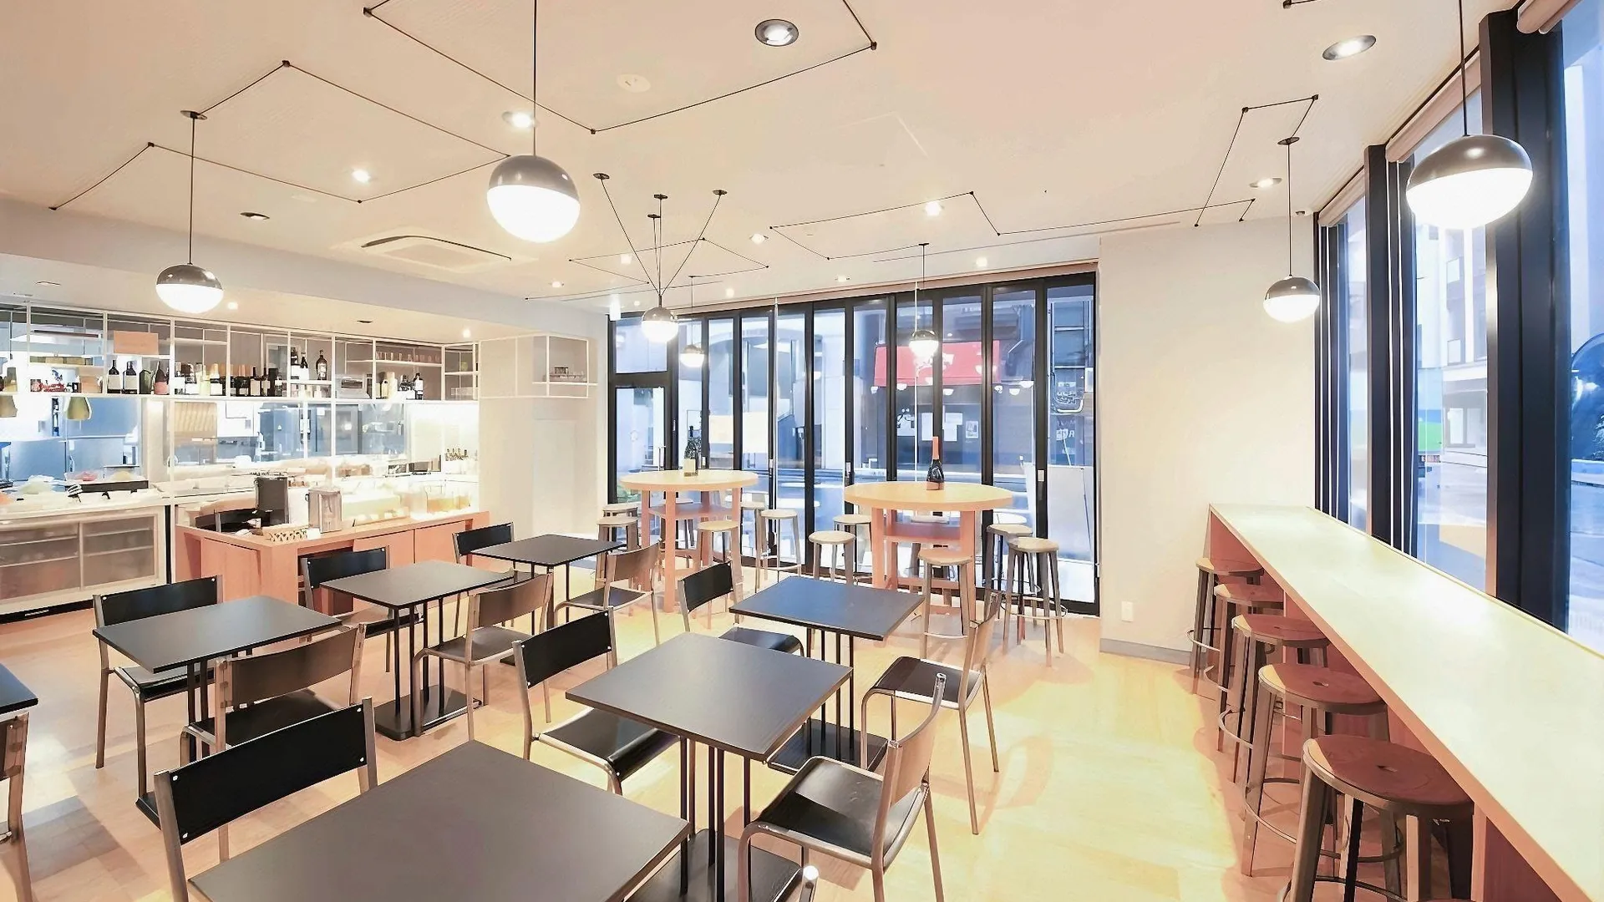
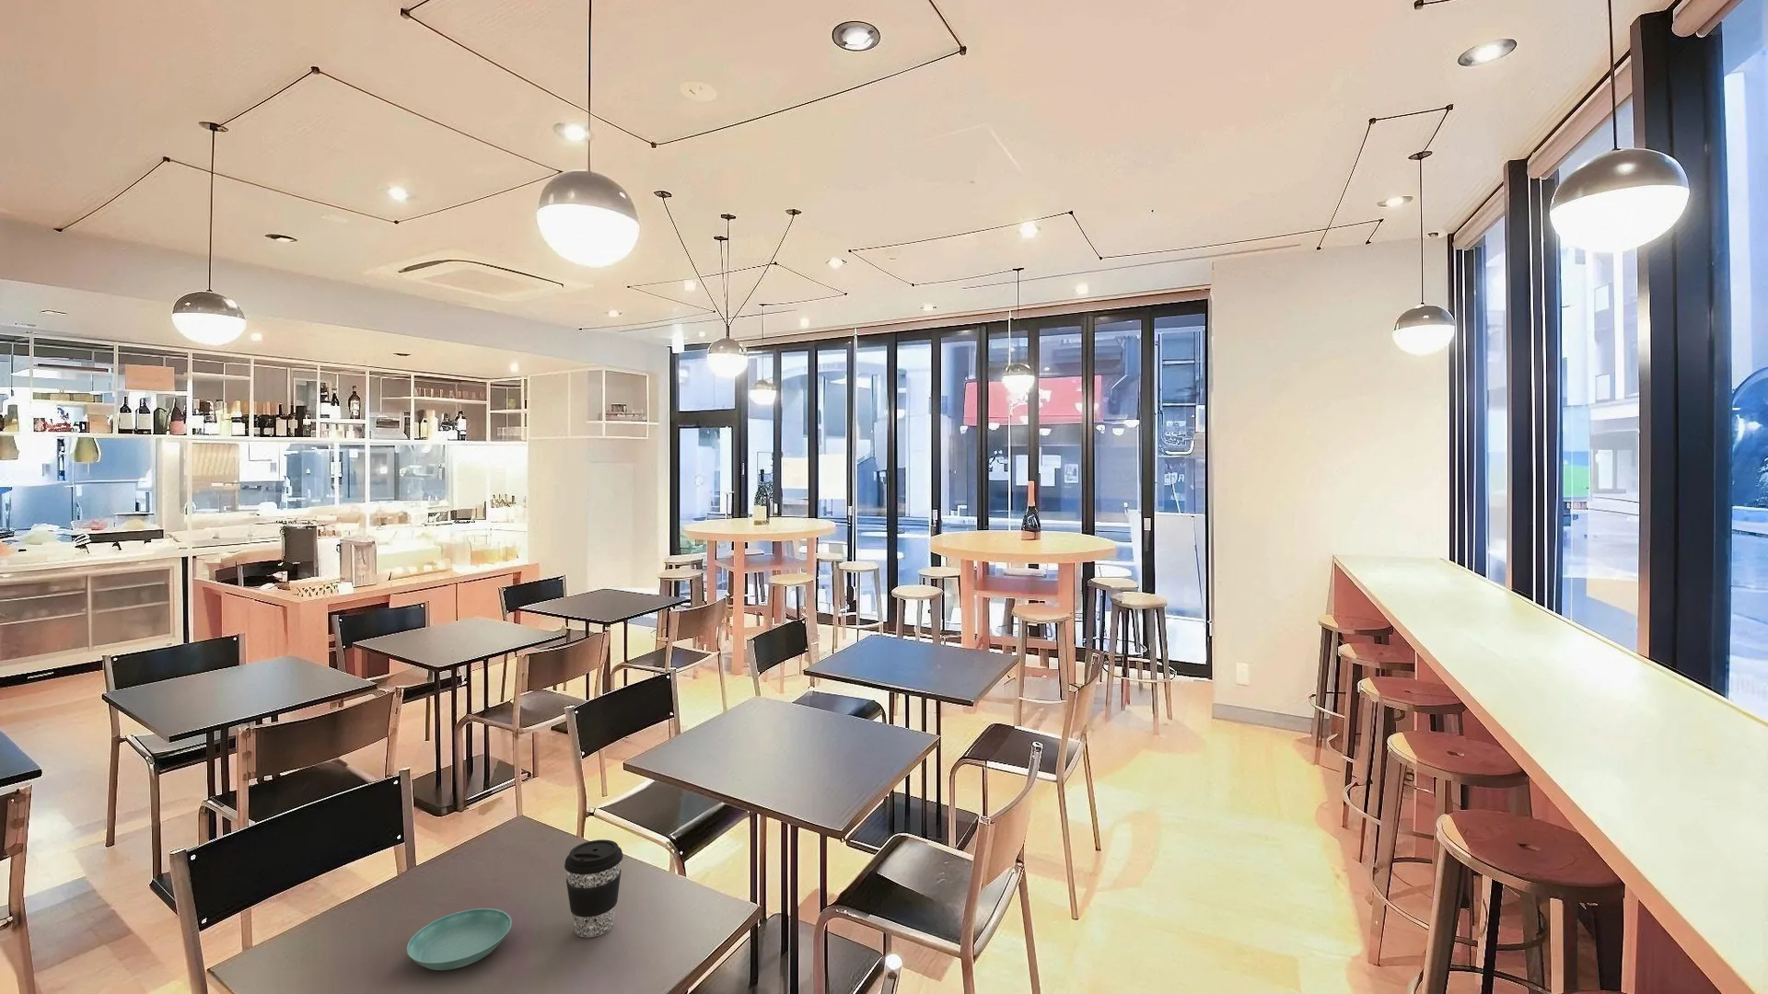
+ saucer [406,908,512,971]
+ coffee cup [563,839,623,938]
